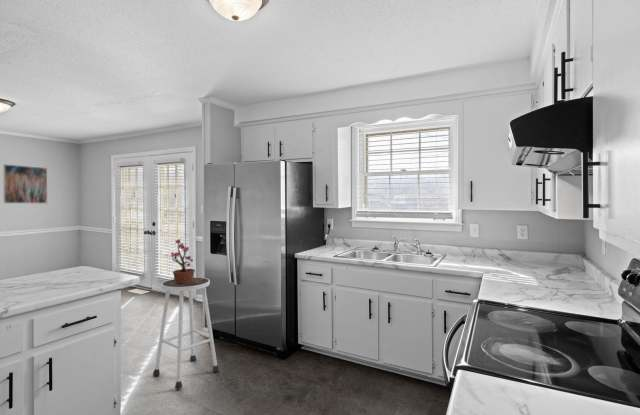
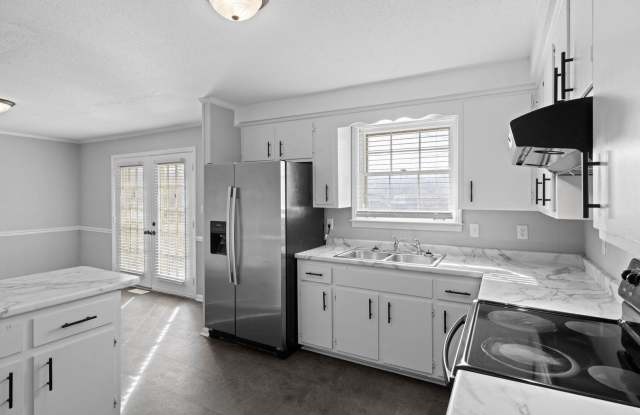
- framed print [2,163,48,204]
- stool [152,276,220,390]
- potted plant [170,238,202,283]
